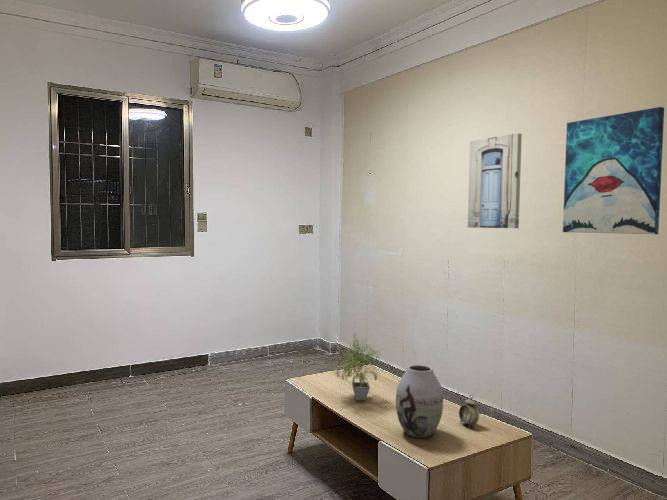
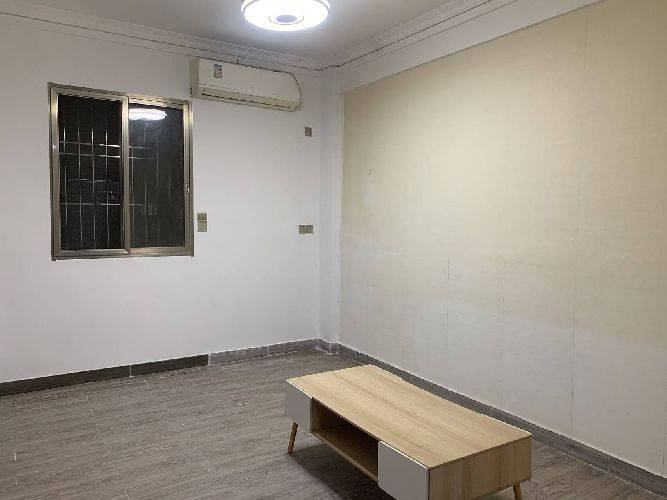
- wall art [467,132,523,229]
- wall art [562,106,665,235]
- alarm clock [458,393,480,429]
- potted plant [334,333,384,401]
- vase [395,364,444,439]
